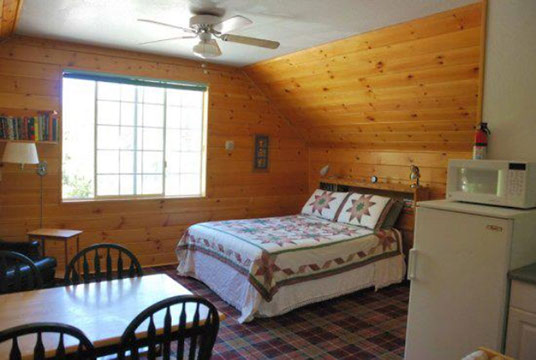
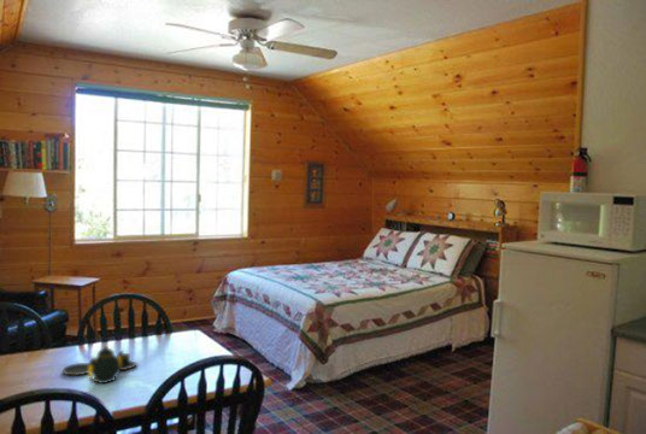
+ teapot [61,344,140,385]
